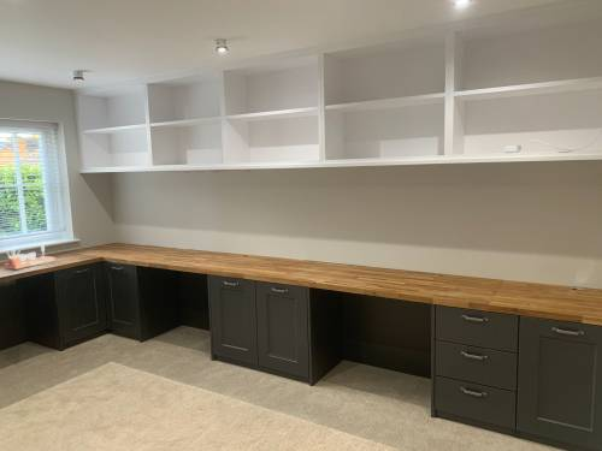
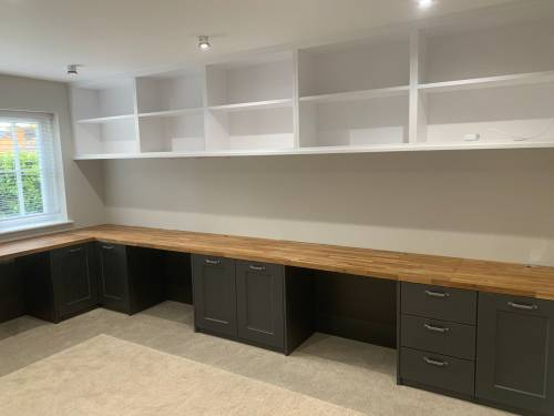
- desk organizer [2,241,55,271]
